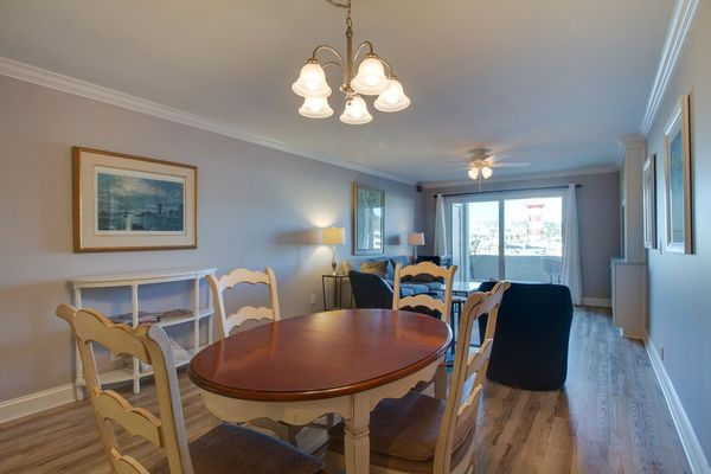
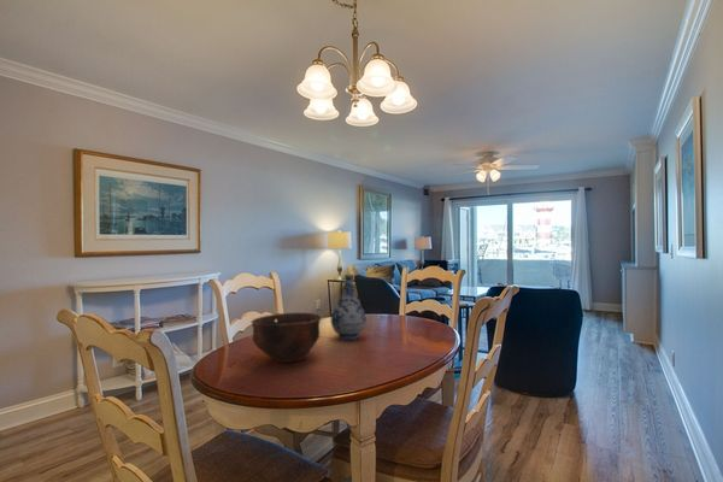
+ bowl [251,311,322,364]
+ vase [330,274,368,341]
